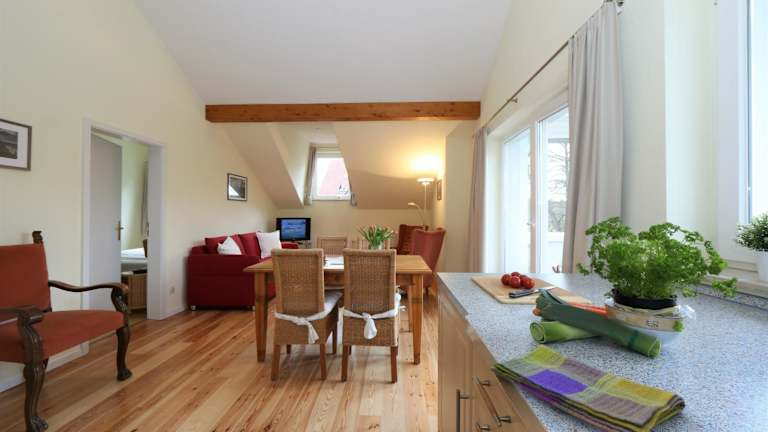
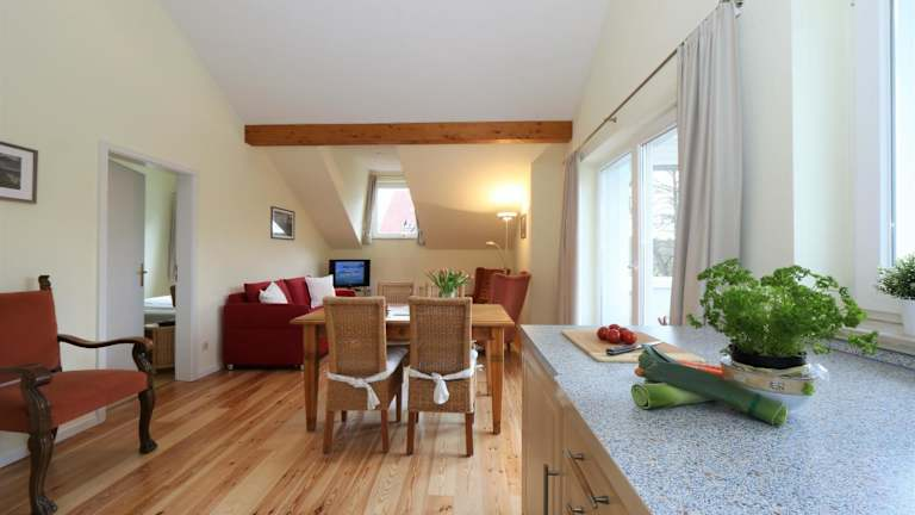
- dish towel [489,344,687,432]
